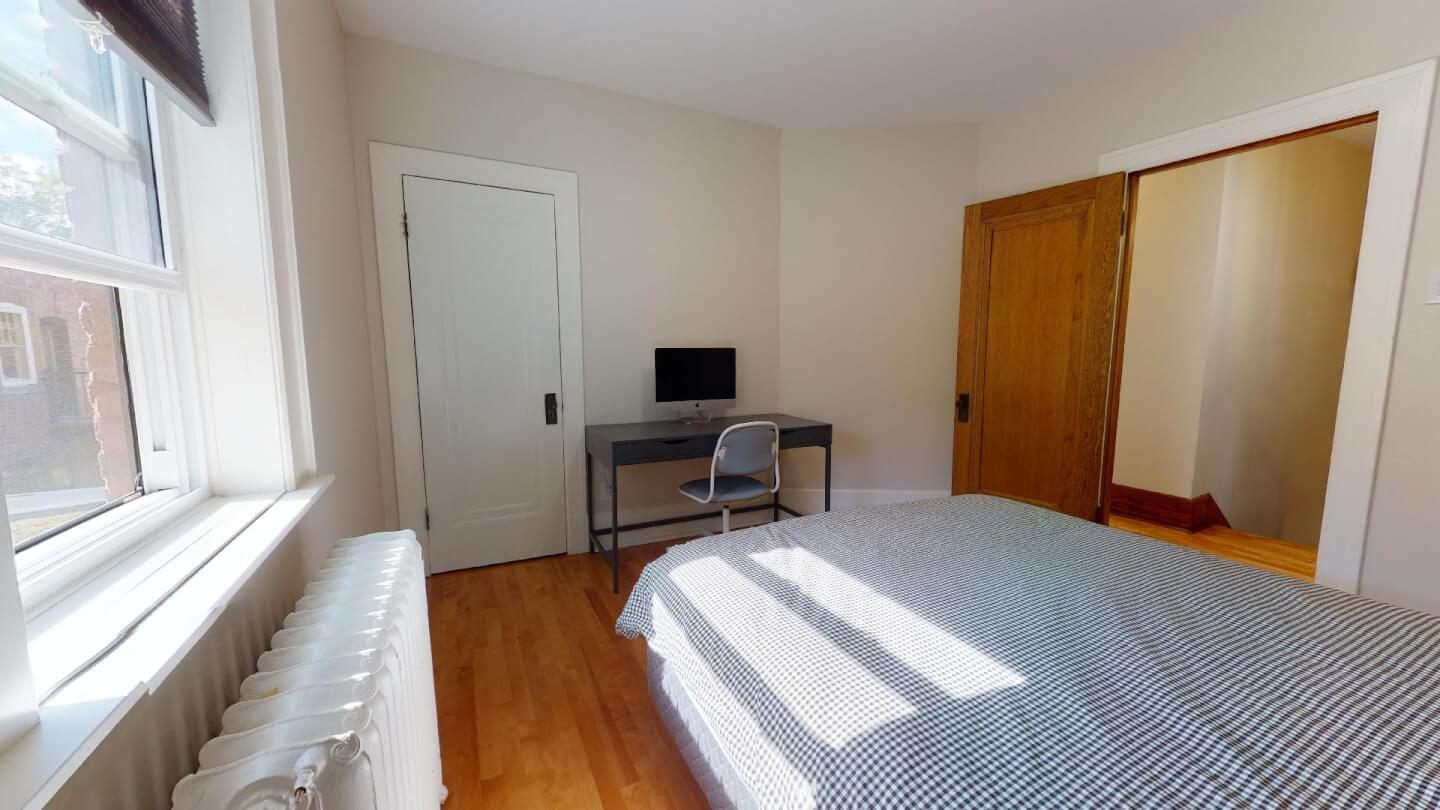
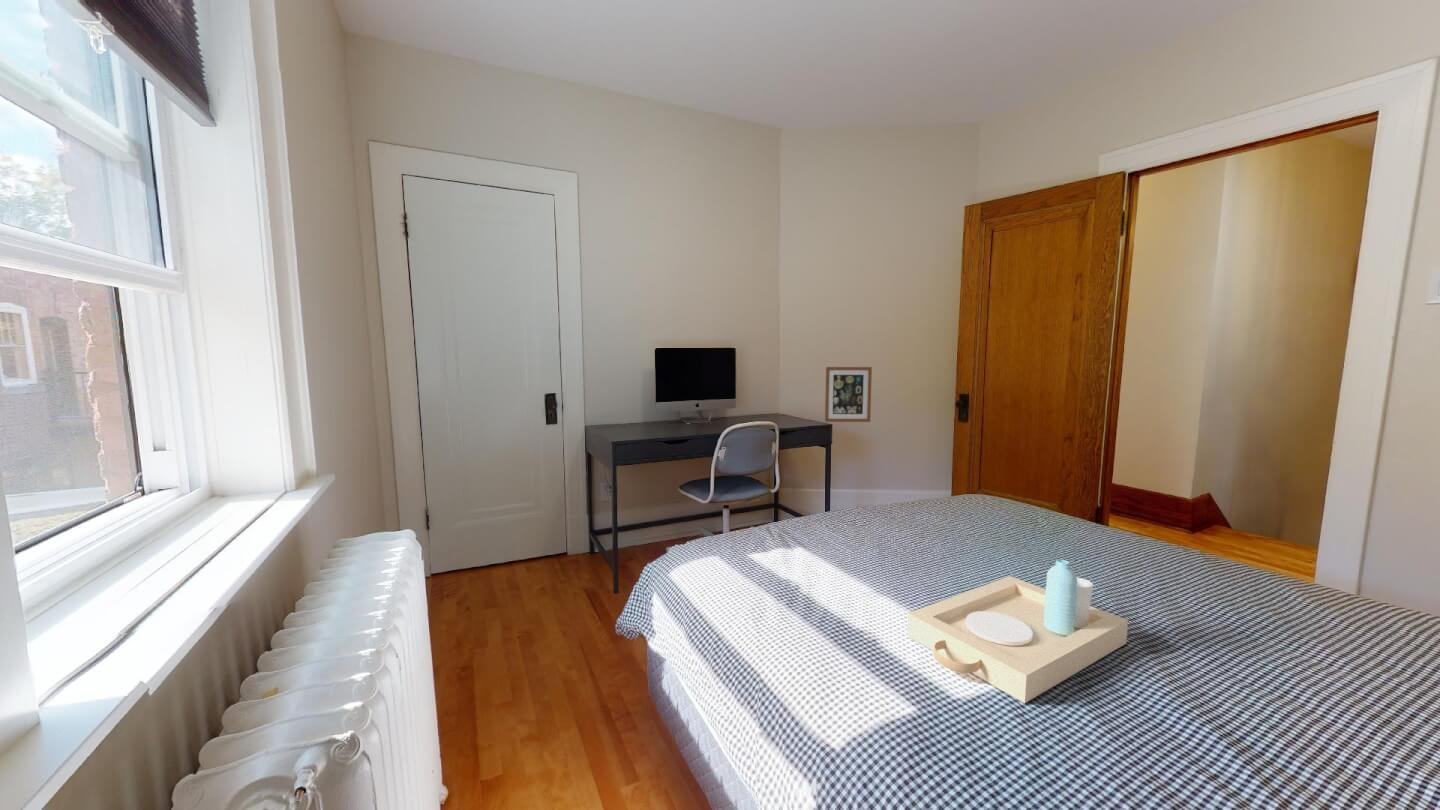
+ serving tray [906,559,1129,704]
+ wall art [824,366,873,423]
